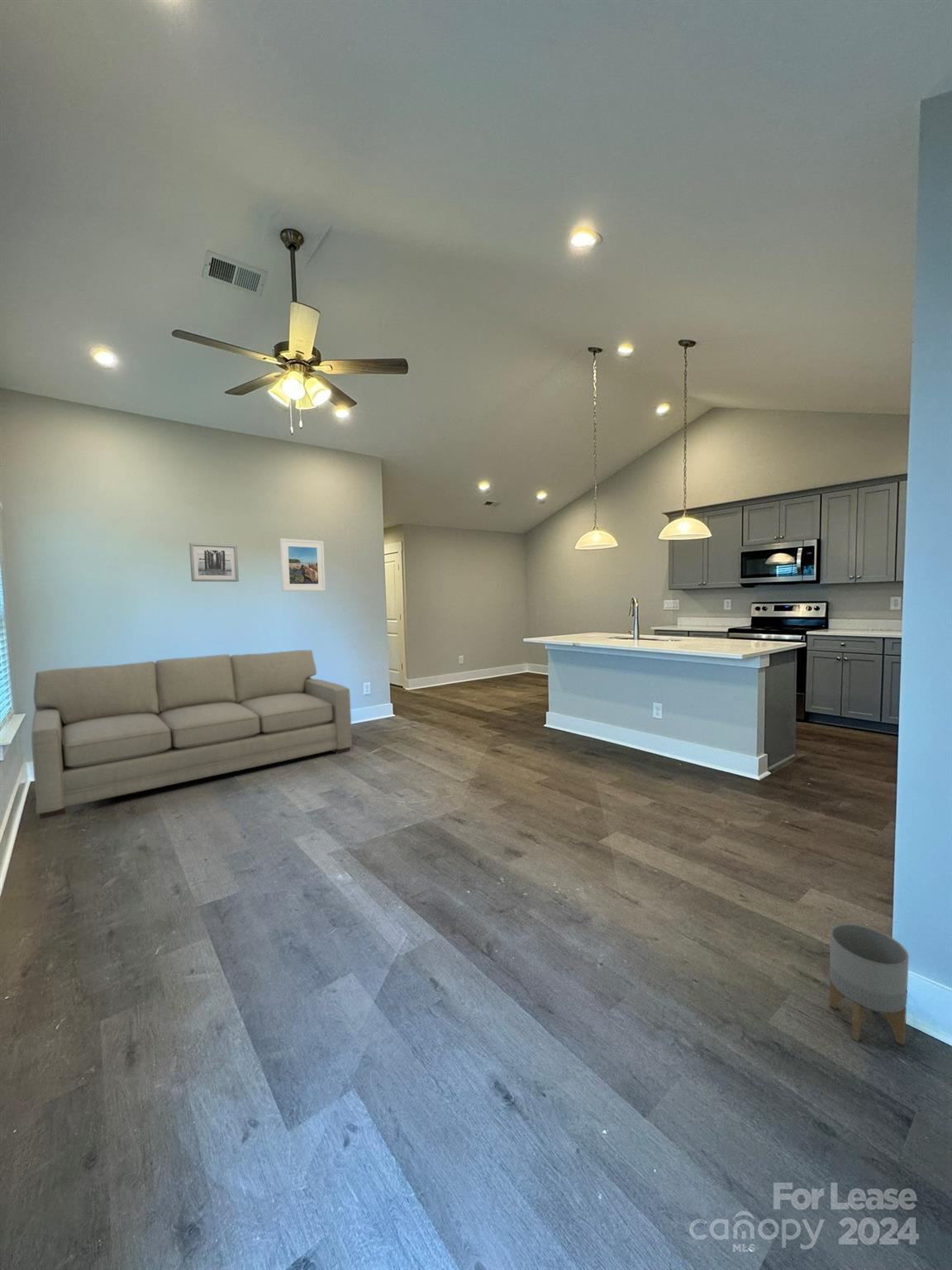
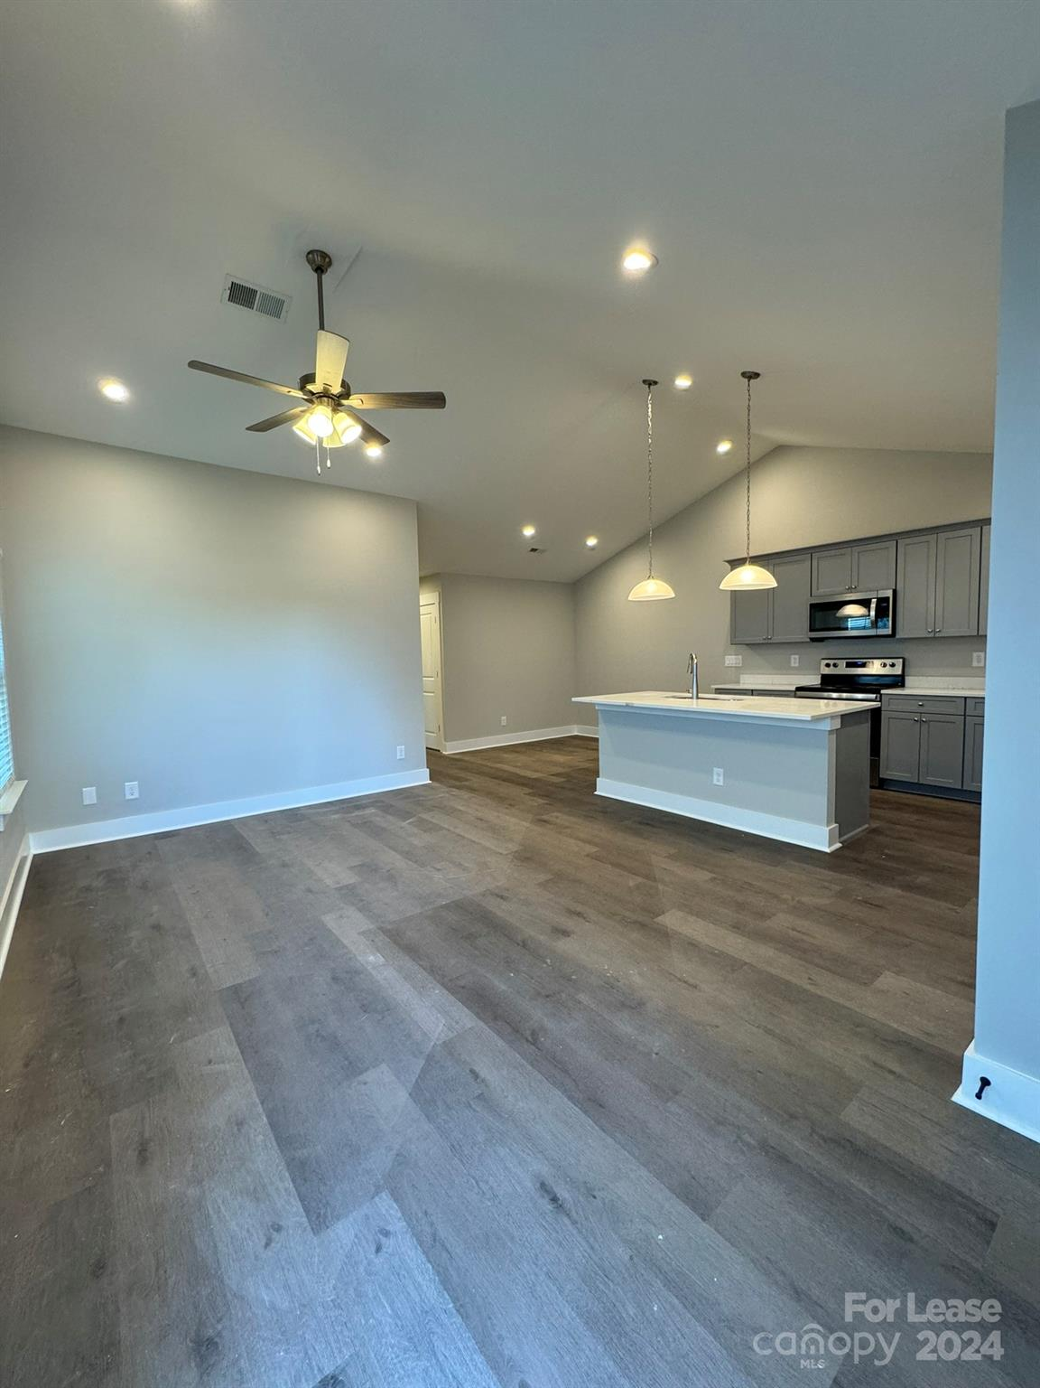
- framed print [279,537,326,592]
- wall art [188,542,240,583]
- planter [828,923,910,1047]
- sofa [31,649,353,820]
